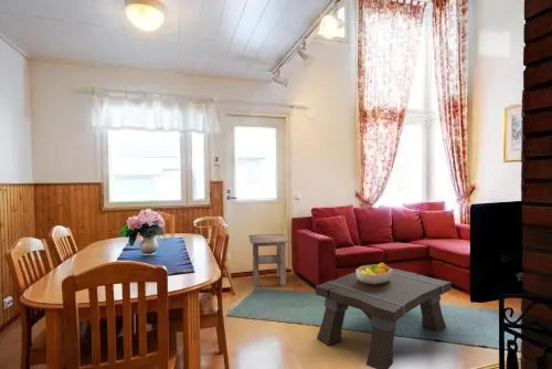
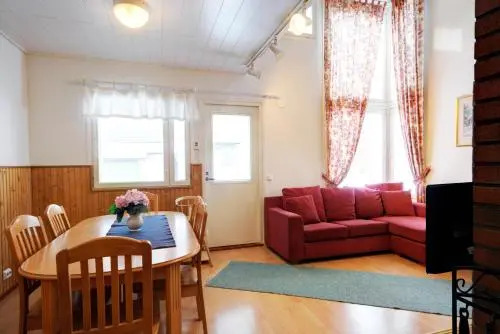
- fruit bowl [354,262,392,285]
- coffee table [315,267,453,369]
- side table [247,233,291,287]
